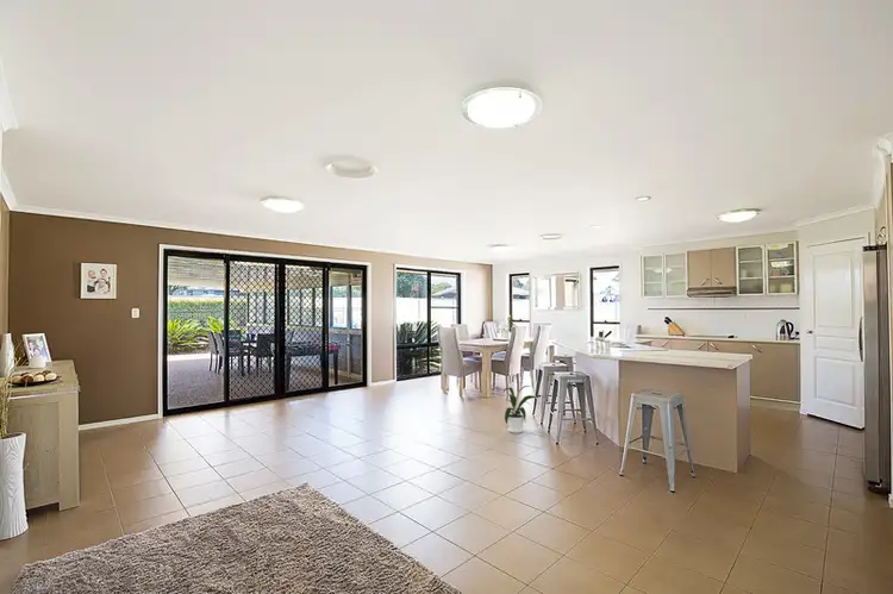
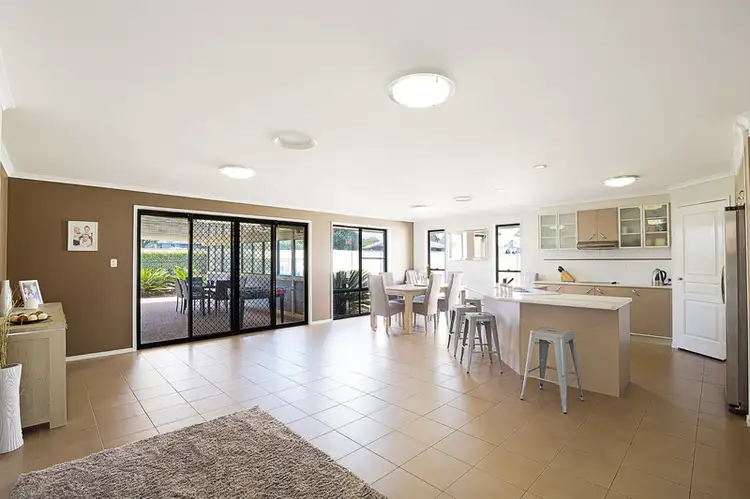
- house plant [502,384,541,434]
